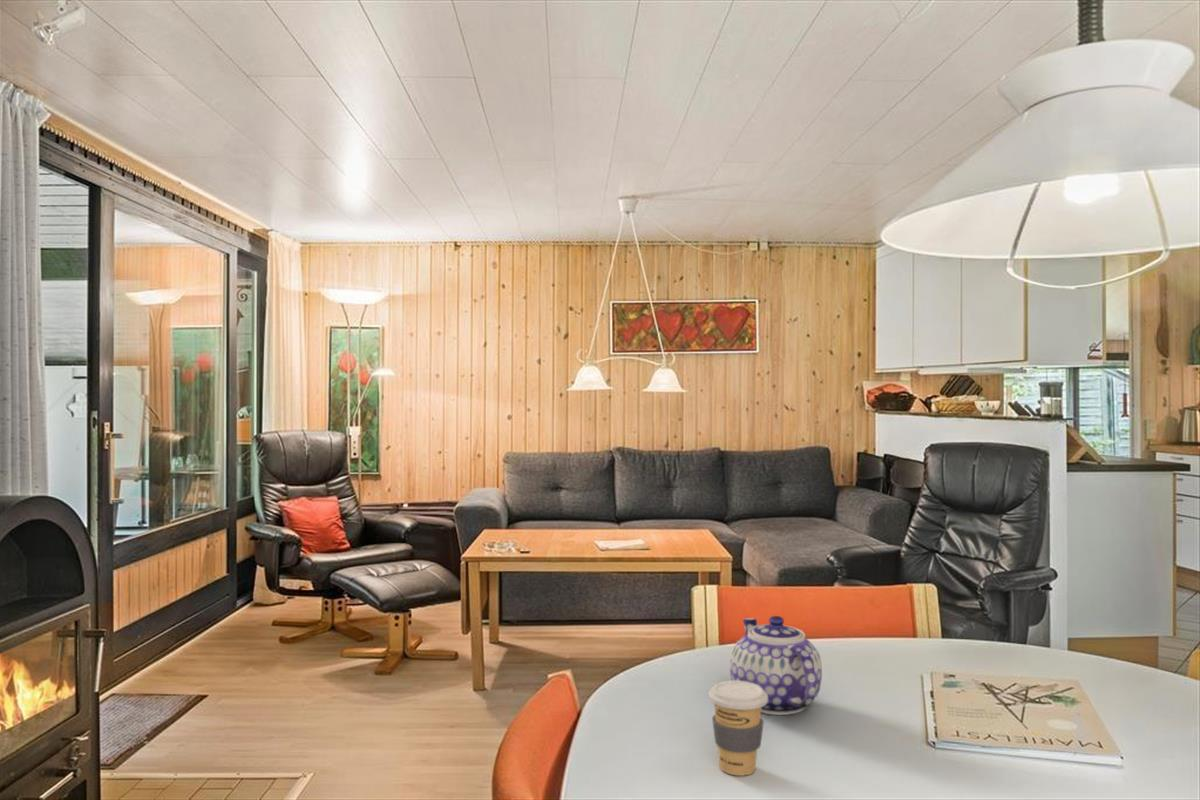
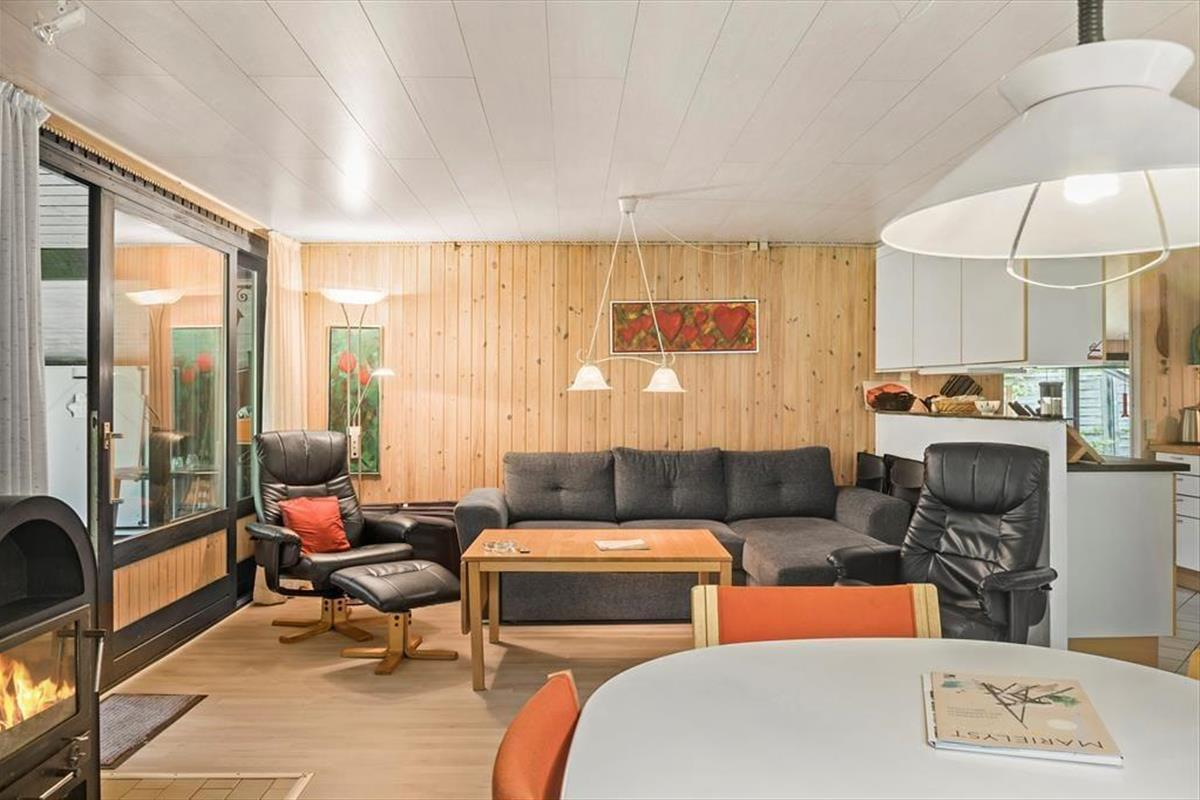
- coffee cup [707,680,768,777]
- teapot [729,615,823,716]
